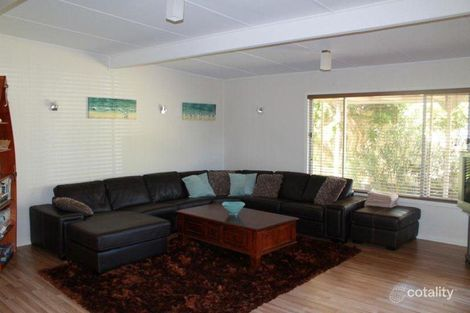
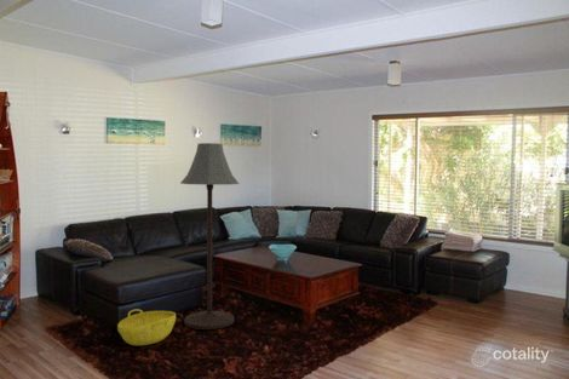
+ floor lamp [179,142,241,331]
+ basket [116,308,177,346]
